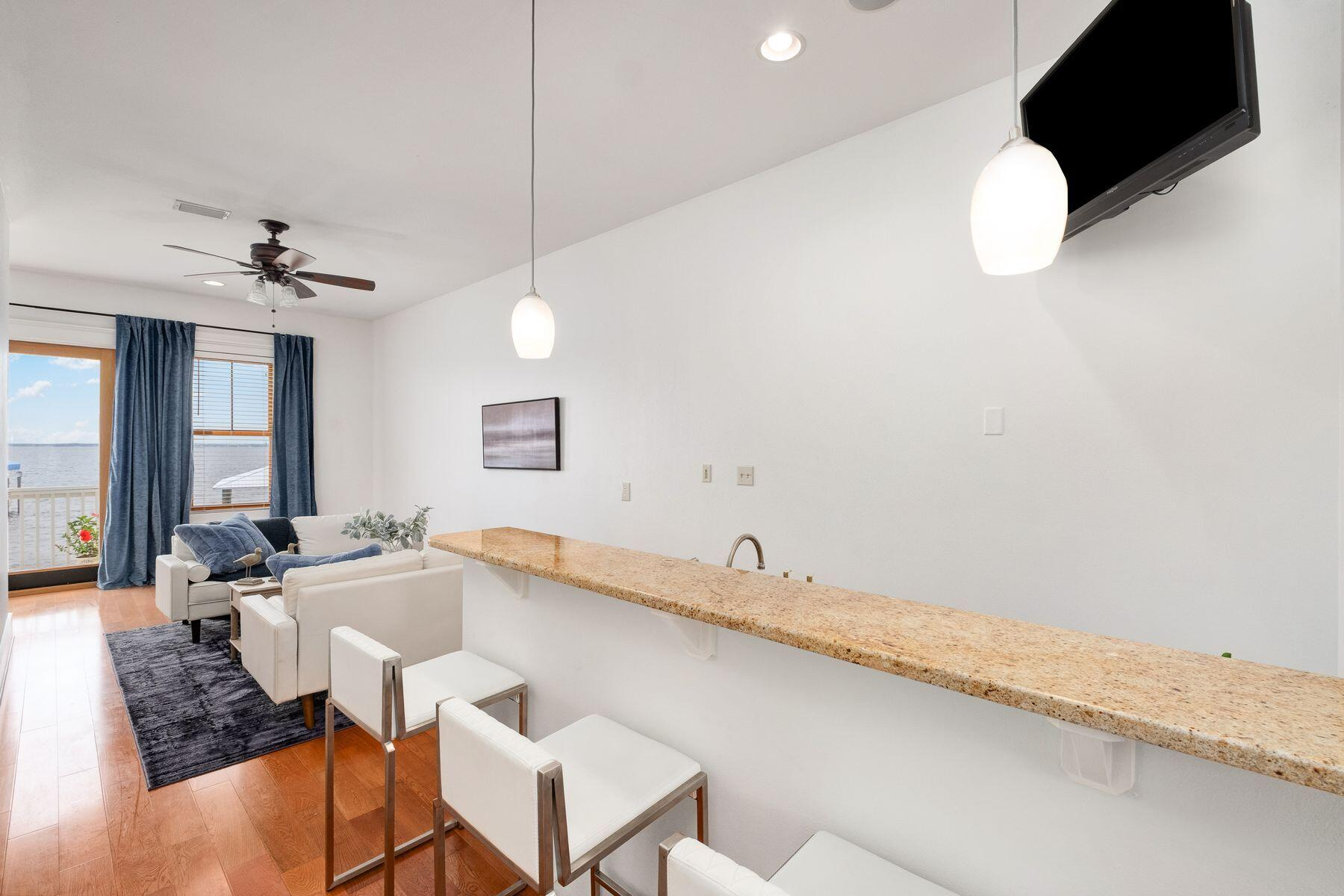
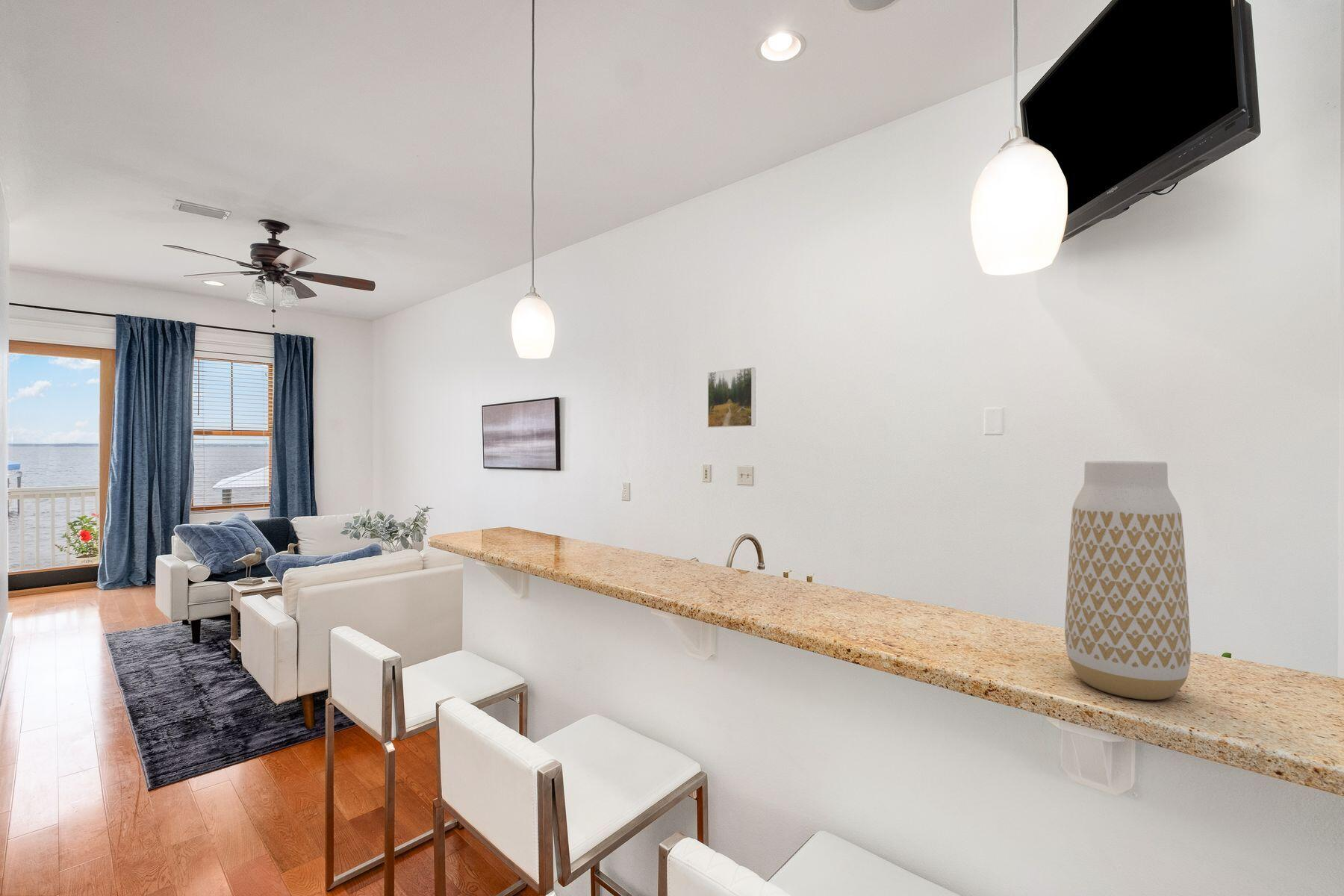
+ vase [1064,460,1192,700]
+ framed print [707,367,756,429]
